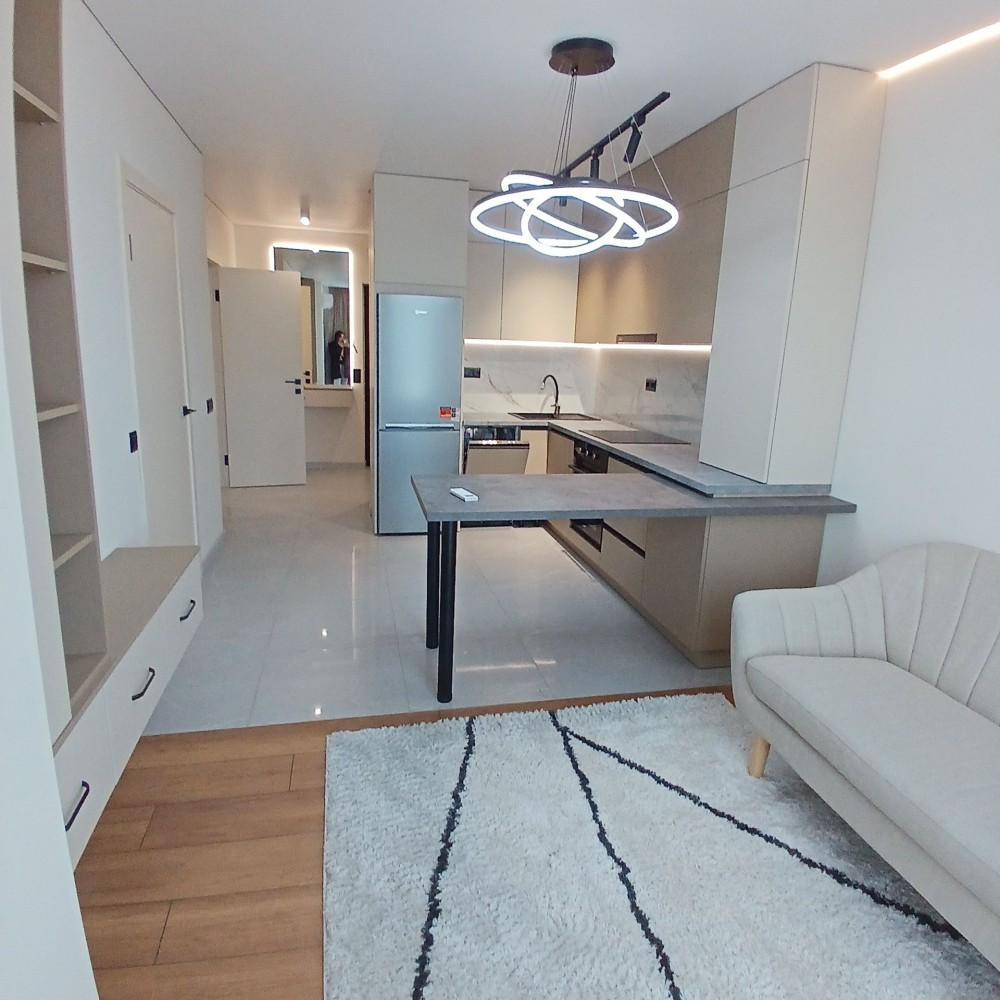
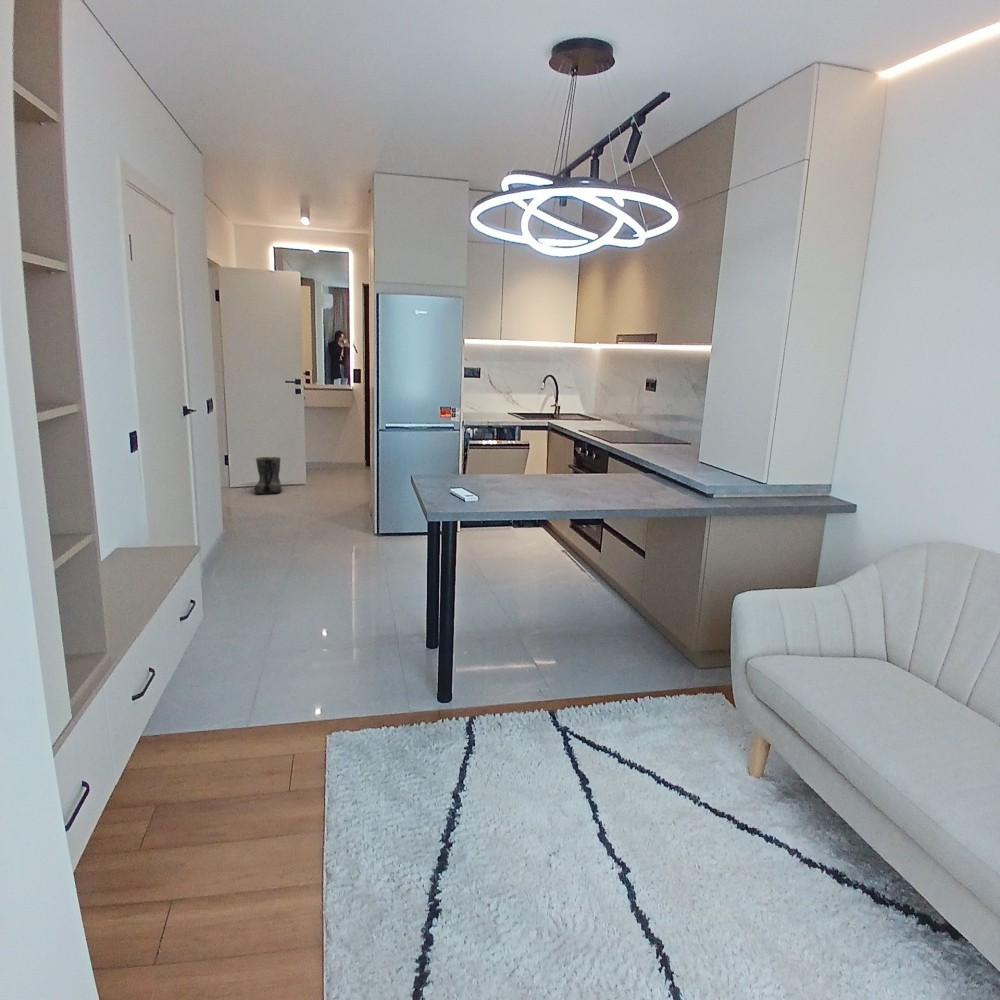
+ boots [253,456,283,495]
